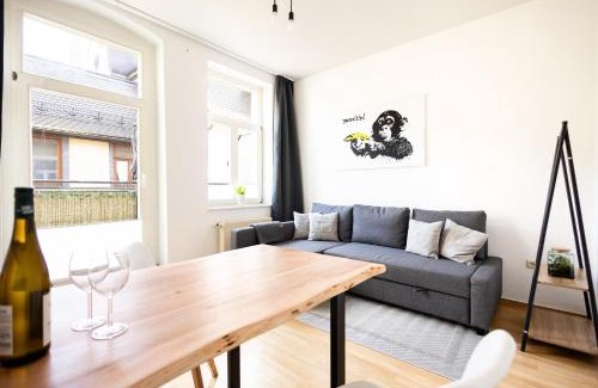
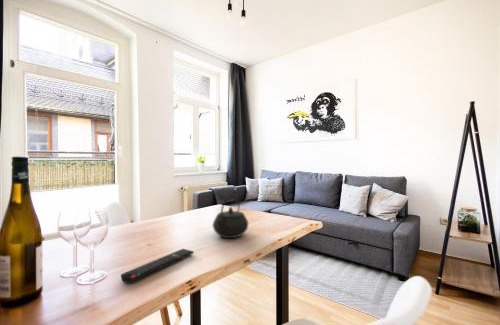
+ remote control [120,248,194,284]
+ kettle [212,193,249,239]
